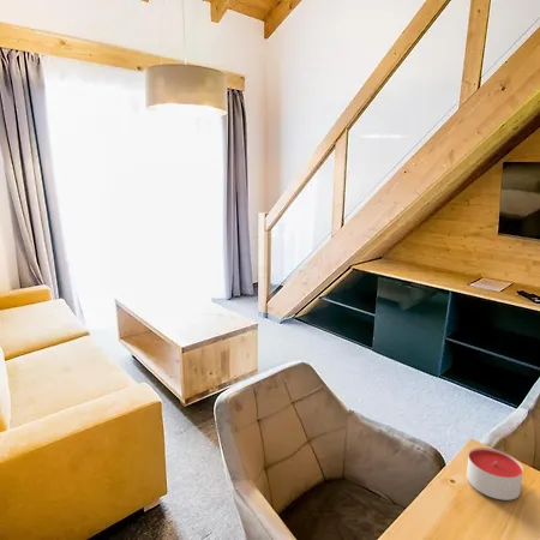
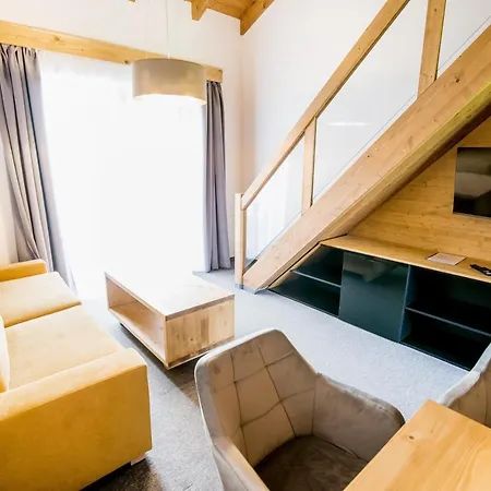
- candle [466,446,524,502]
